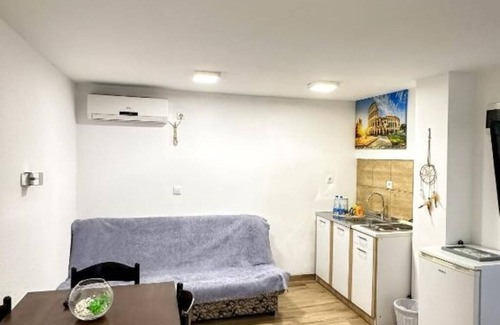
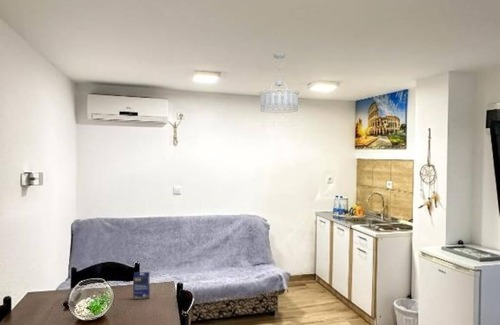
+ ceiling light fixture [258,52,300,114]
+ small box [132,271,151,300]
